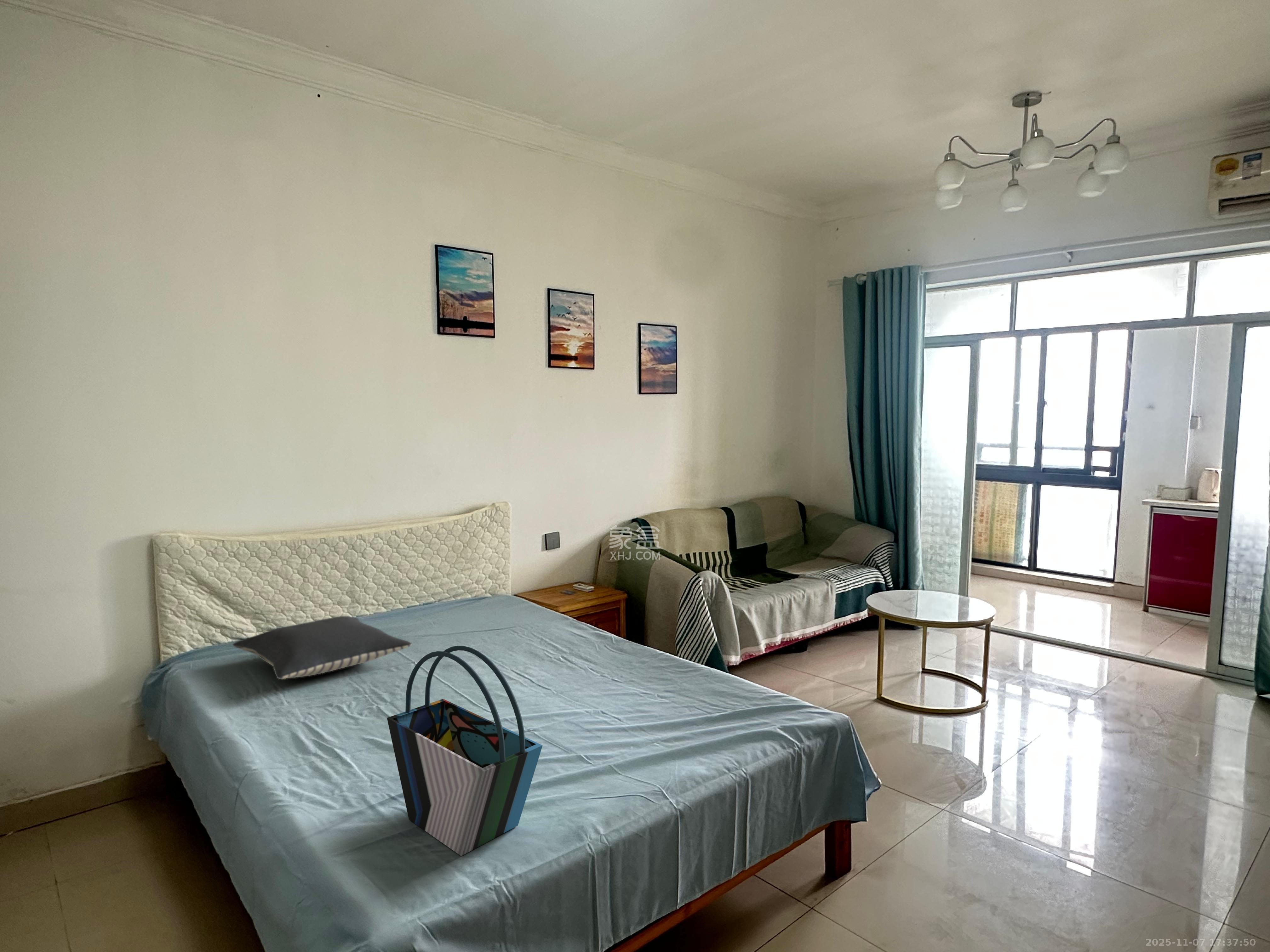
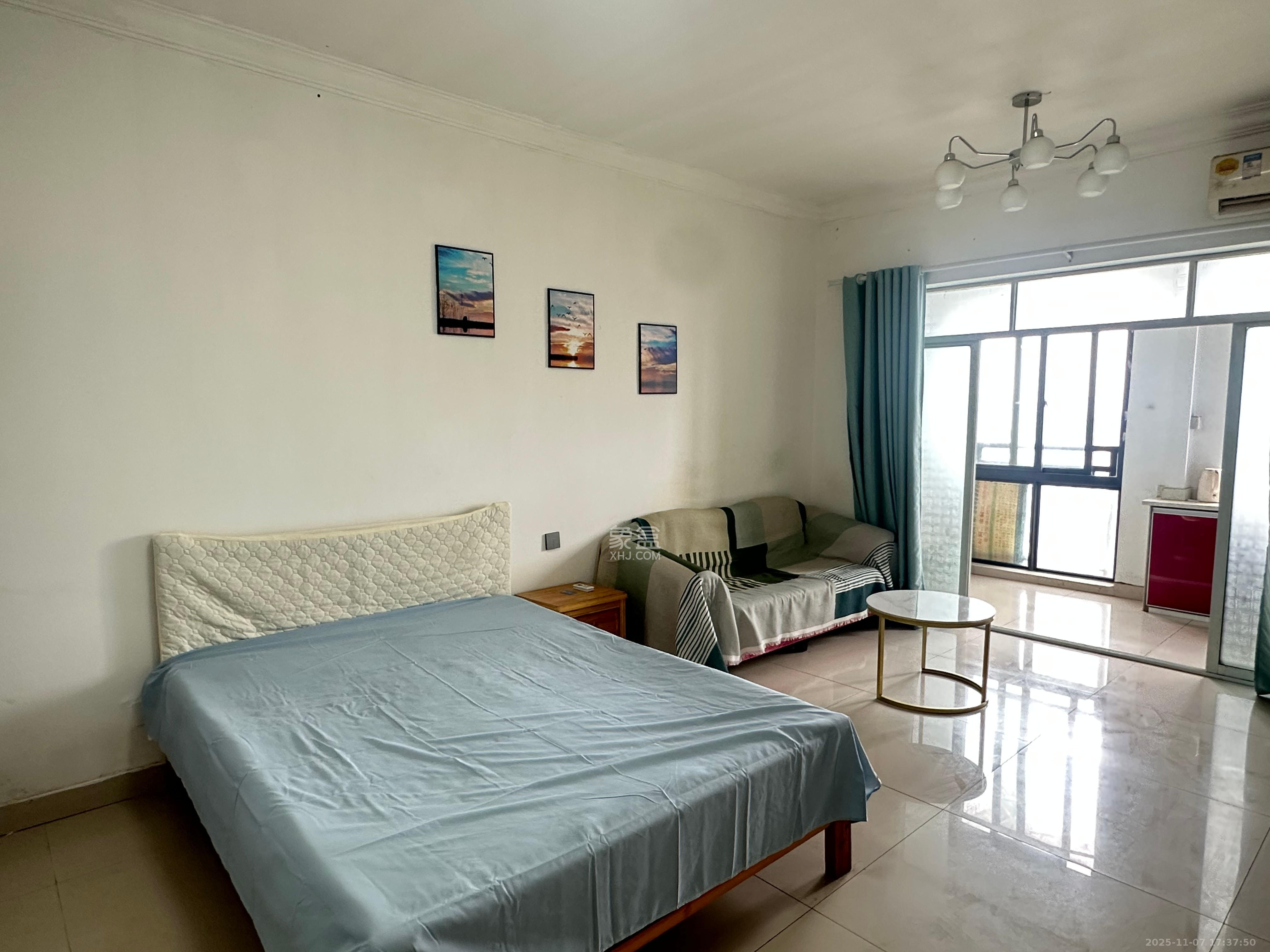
- pillow [232,616,412,679]
- tote bag [387,645,543,856]
